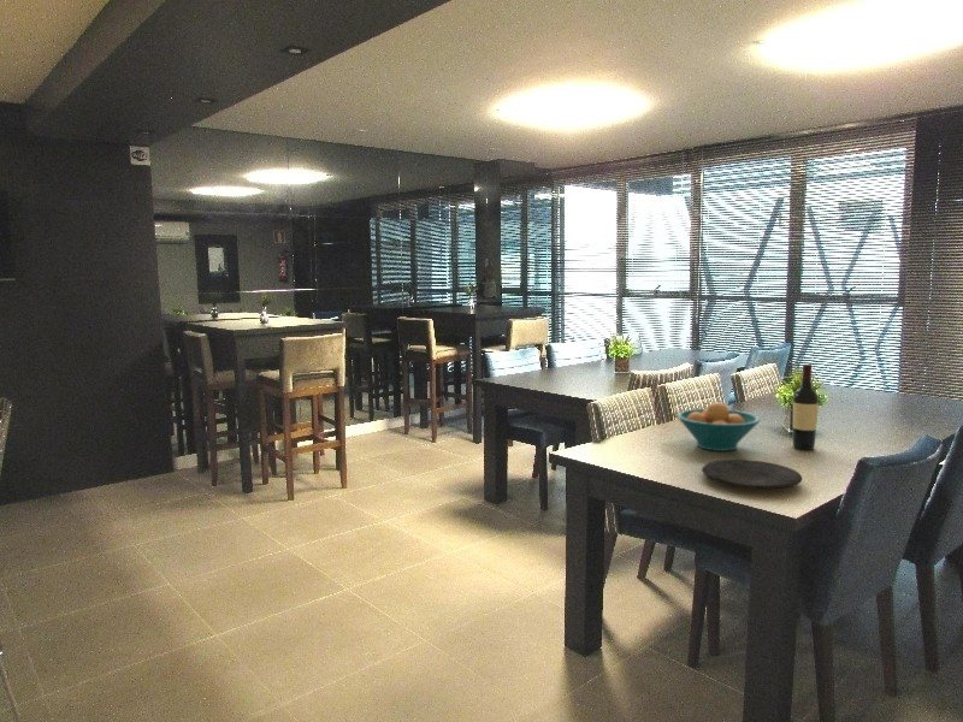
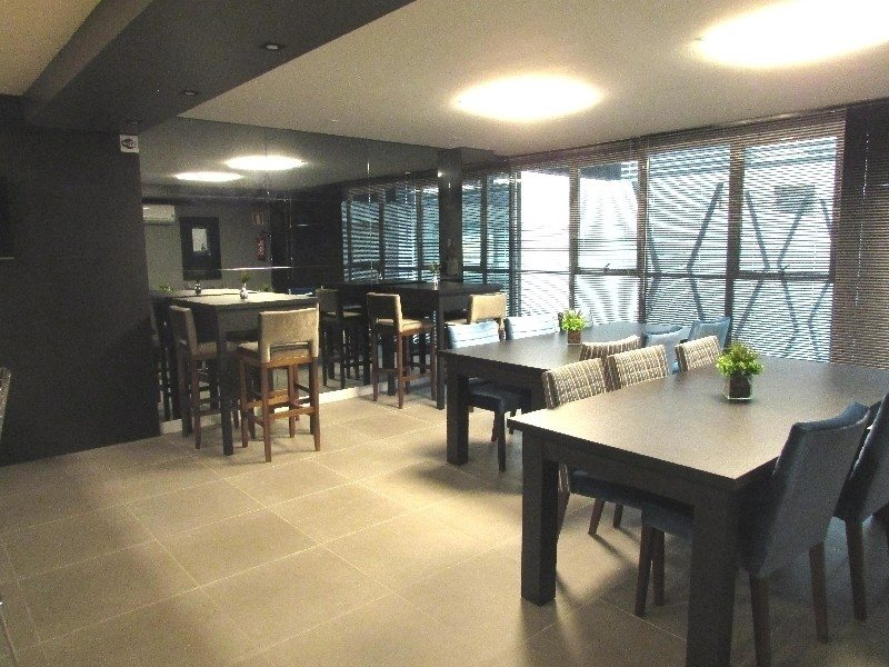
- fruit bowl [675,401,762,452]
- wine bottle [792,363,820,451]
- plate [701,458,803,490]
